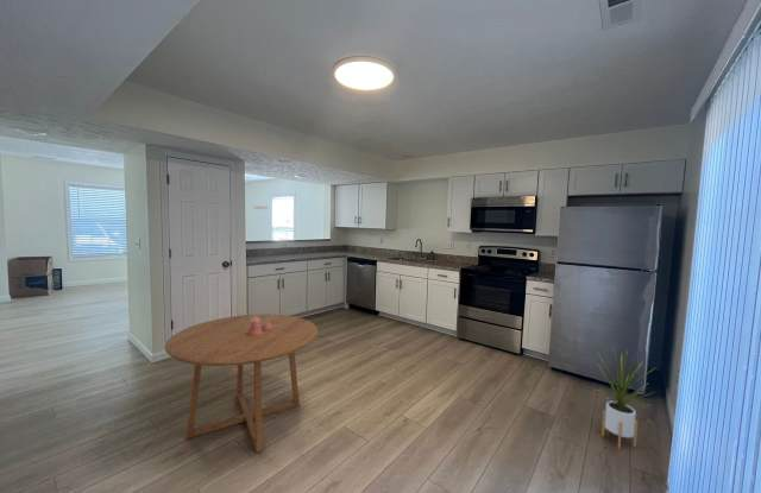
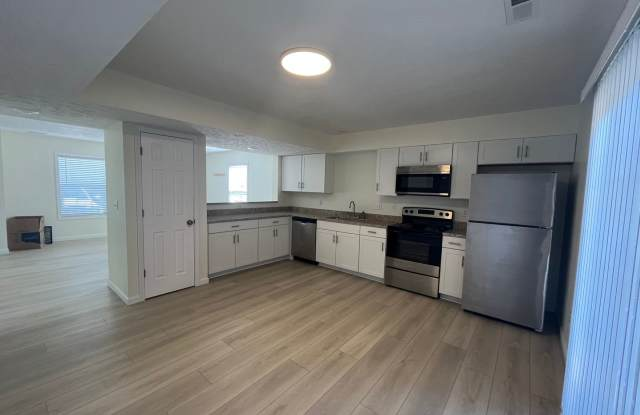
- house plant [593,349,658,450]
- decorative vase [249,316,277,336]
- dining table [164,312,320,454]
